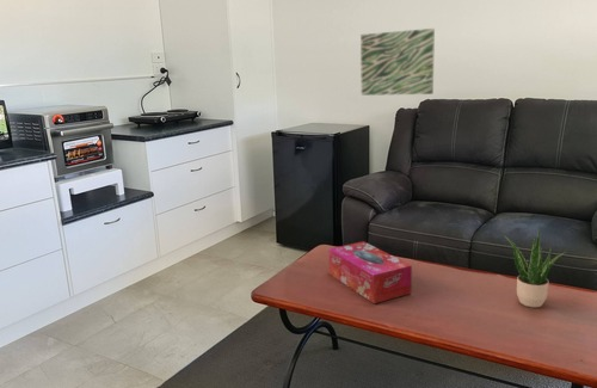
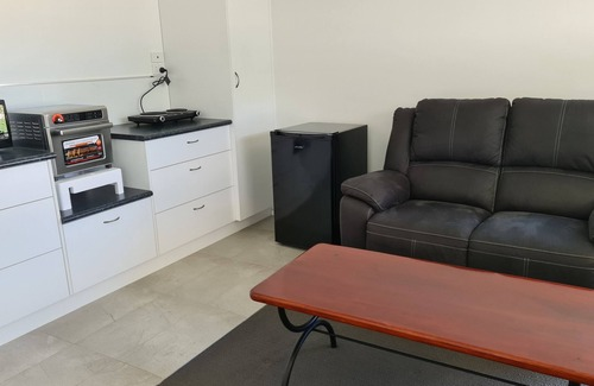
- wall art [359,27,436,97]
- potted plant [503,229,567,308]
- tissue box [328,240,413,304]
